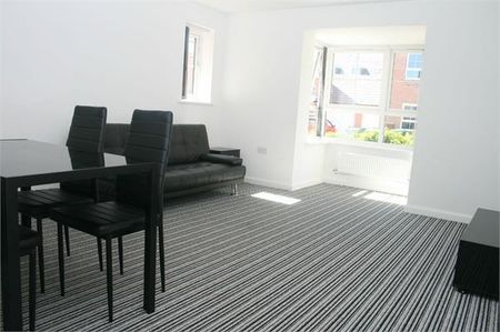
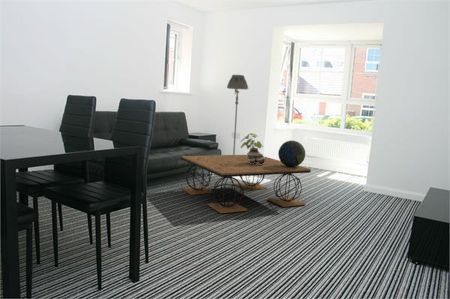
+ decorative sphere [277,140,306,167]
+ coffee table [180,154,312,214]
+ floor lamp [226,74,249,155]
+ potted plant [239,132,265,165]
